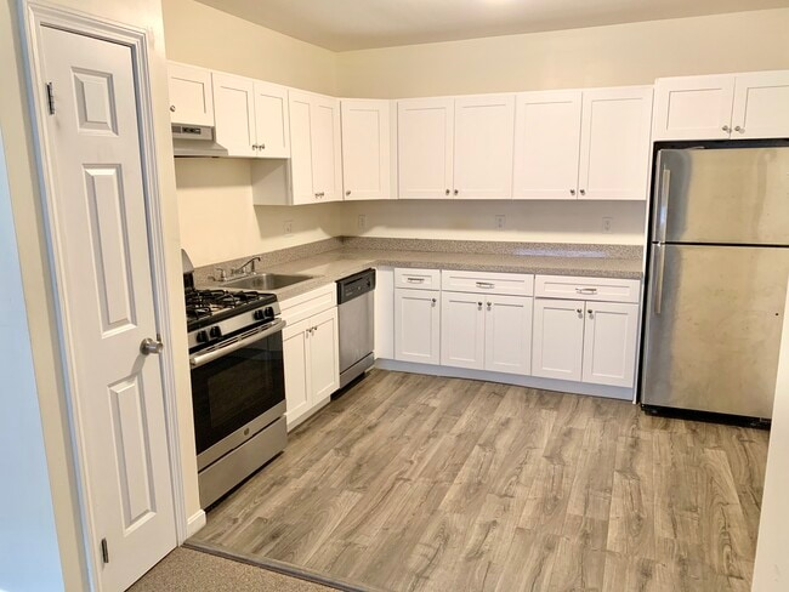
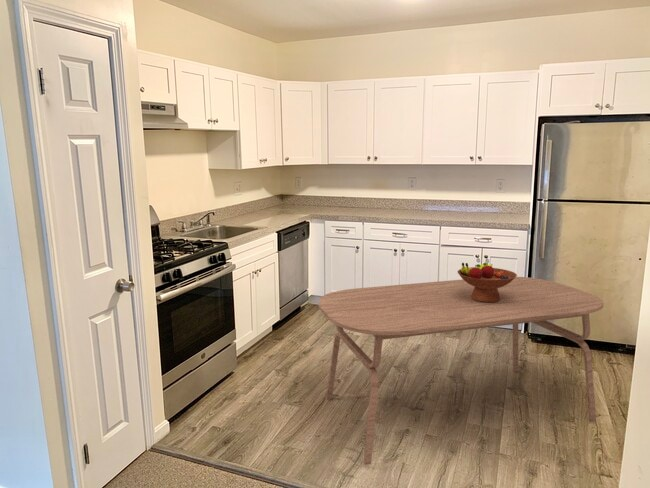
+ dining table [318,276,605,466]
+ fruit bowl [457,261,518,303]
